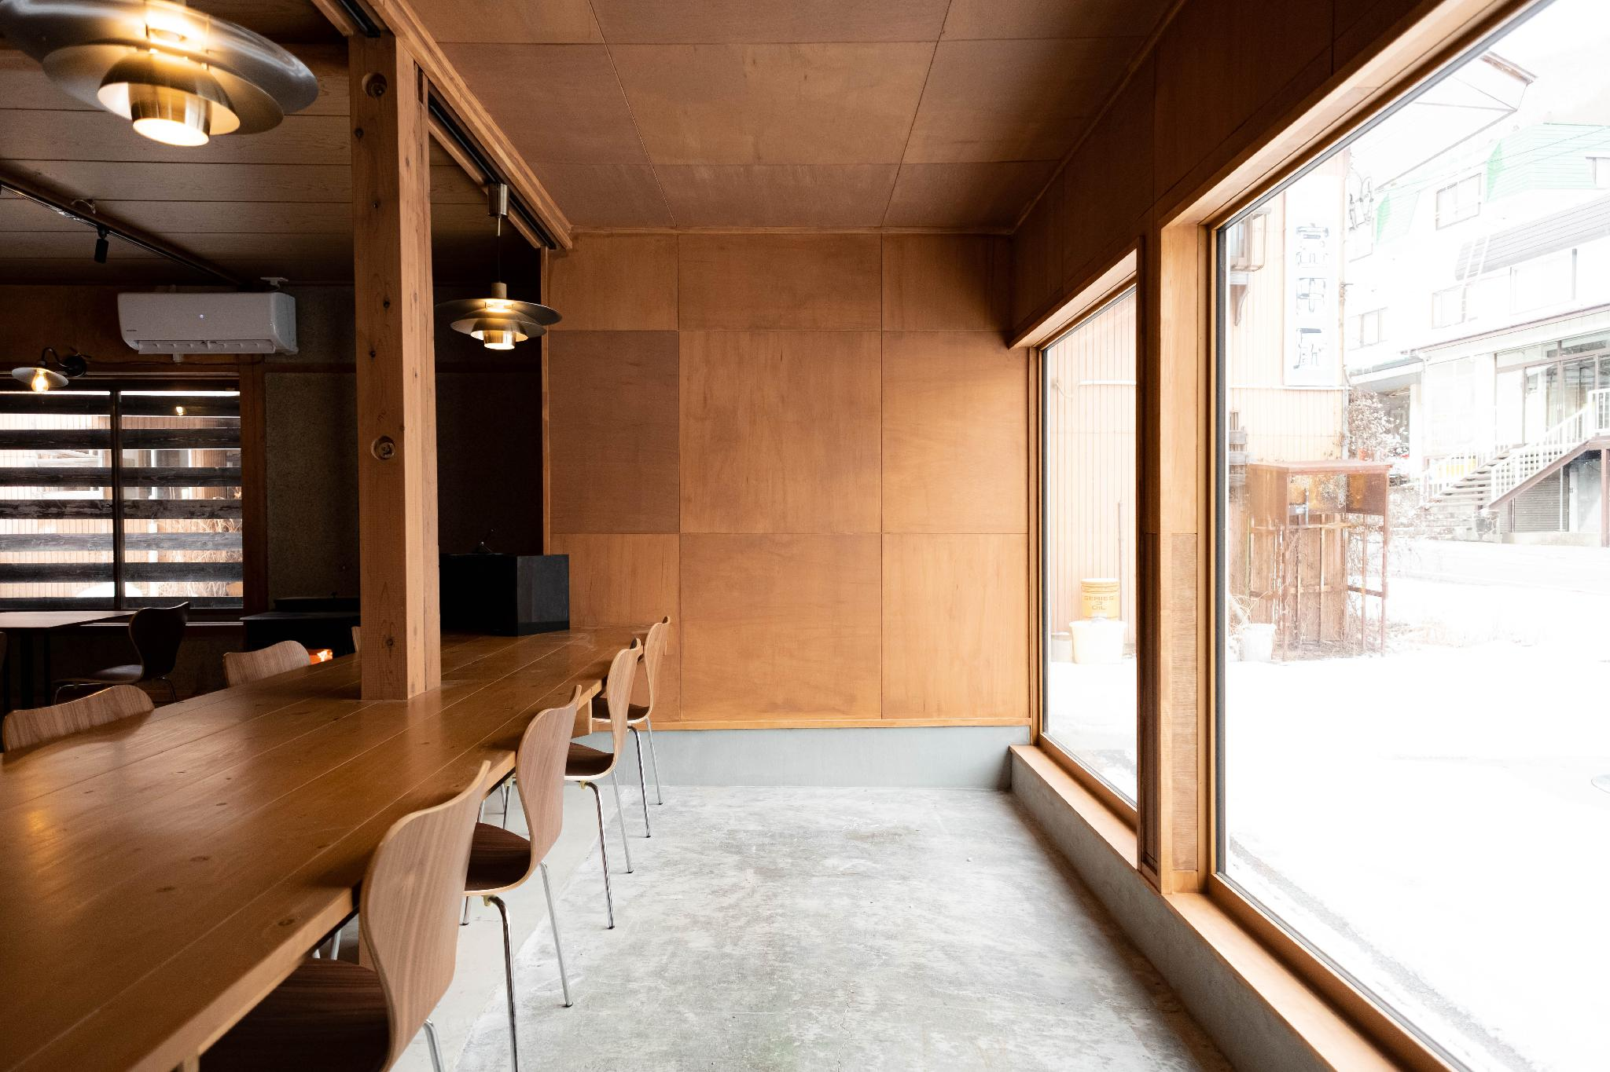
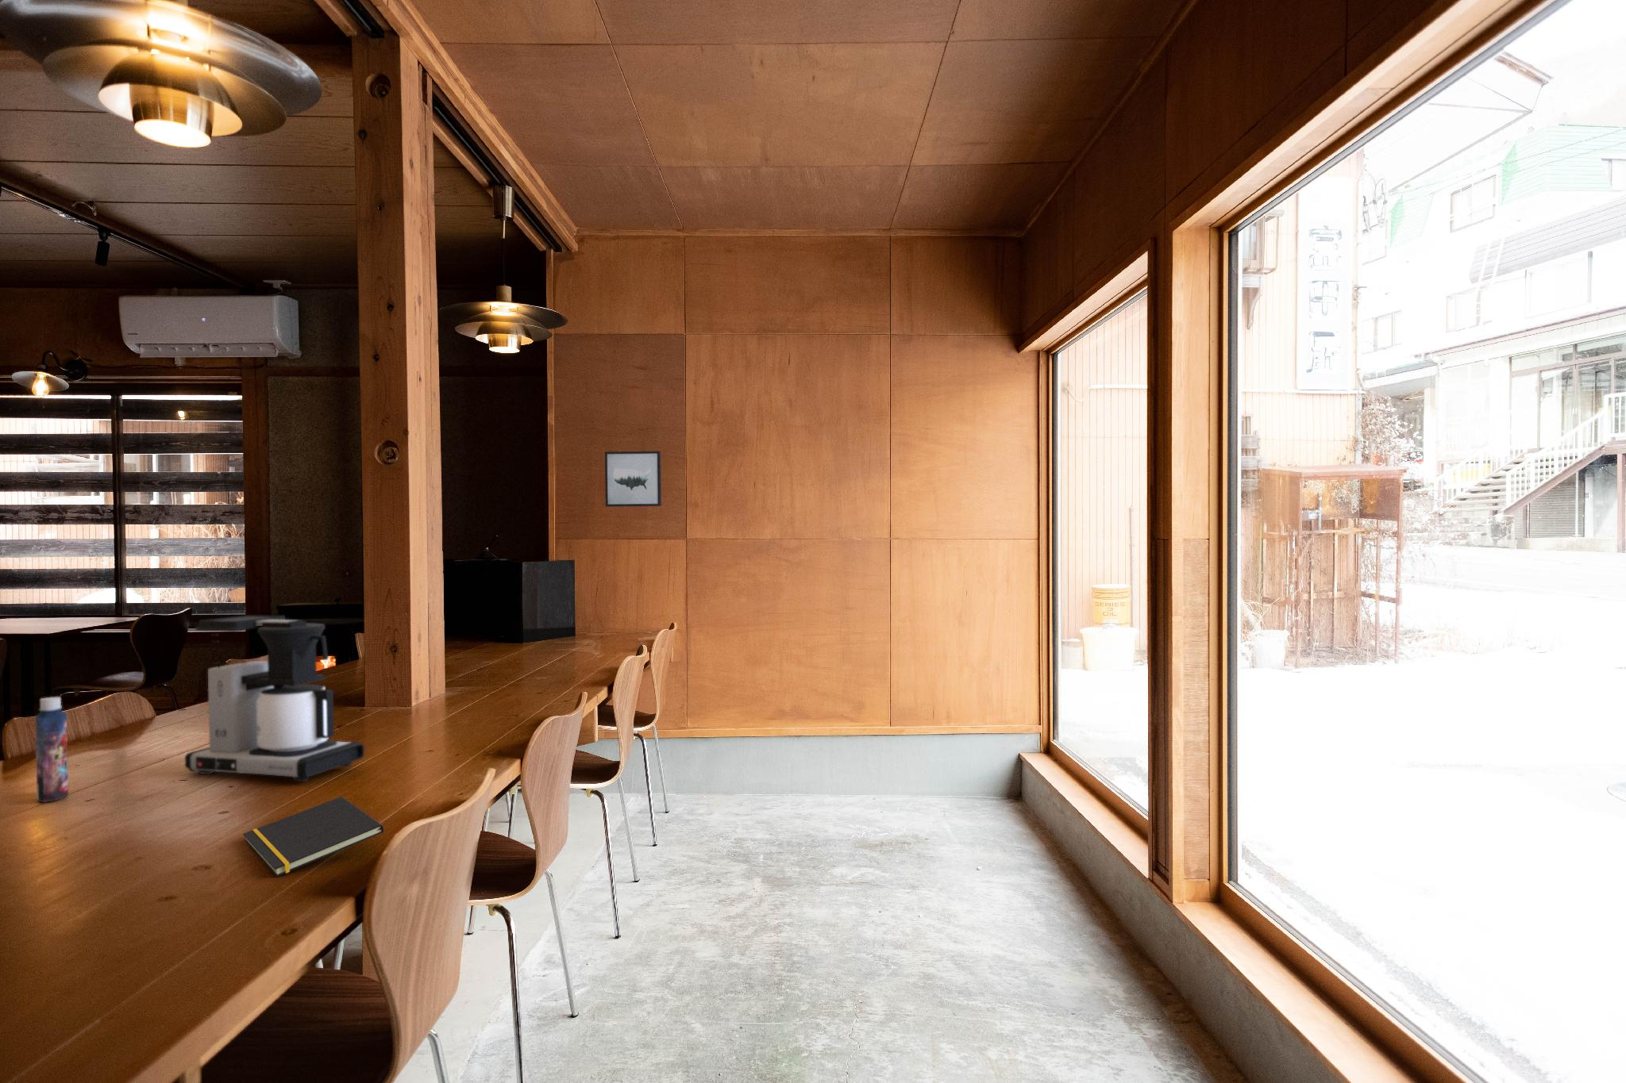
+ wall art [604,451,662,508]
+ bottle [34,696,69,803]
+ coffee maker [184,614,365,782]
+ notepad [242,795,384,876]
